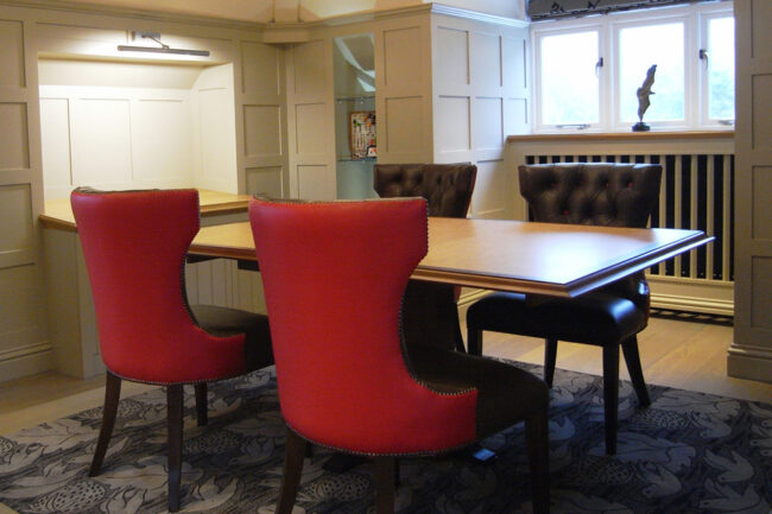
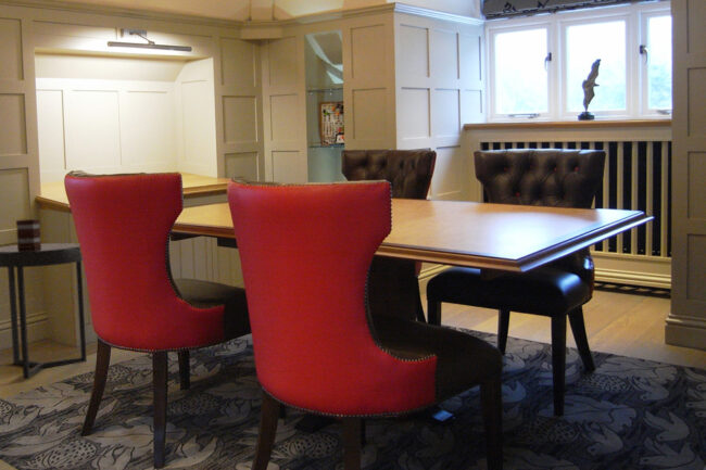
+ side table [0,242,88,380]
+ mug [15,218,42,247]
